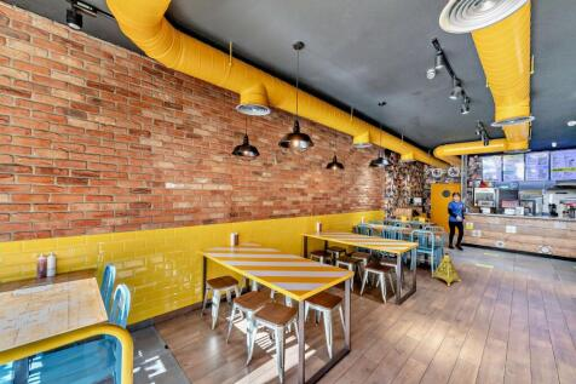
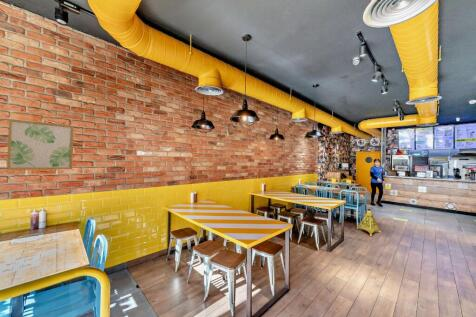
+ wall art [6,118,75,171]
